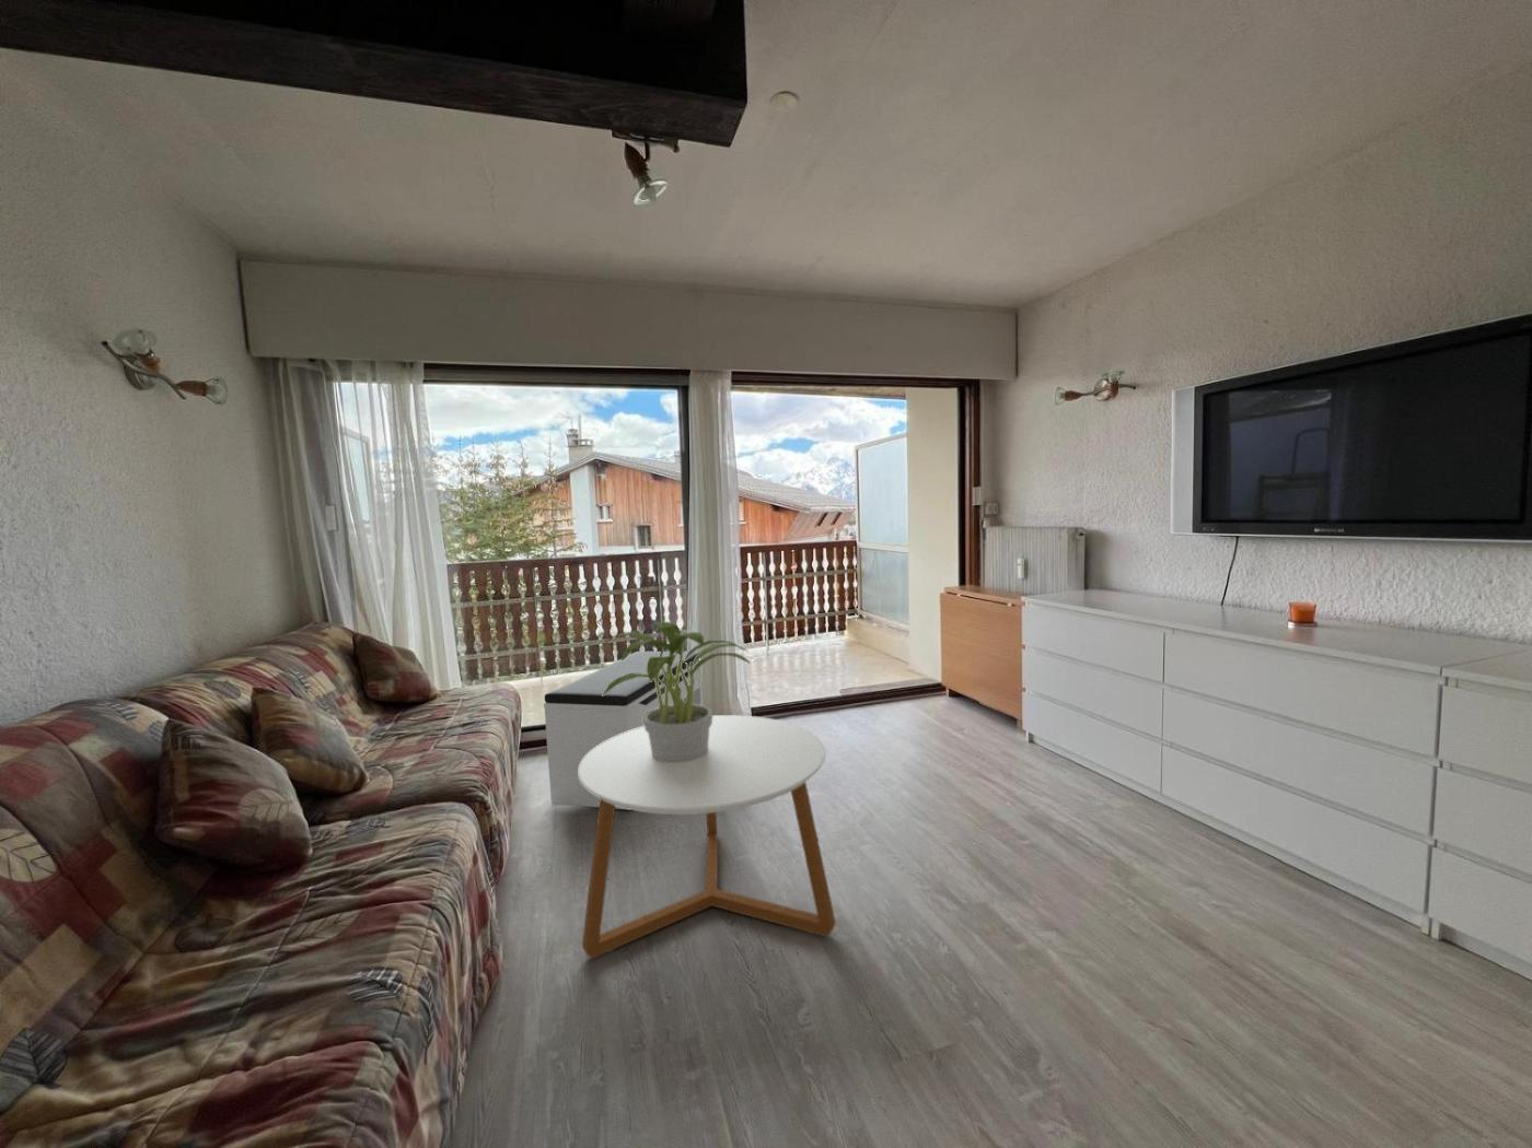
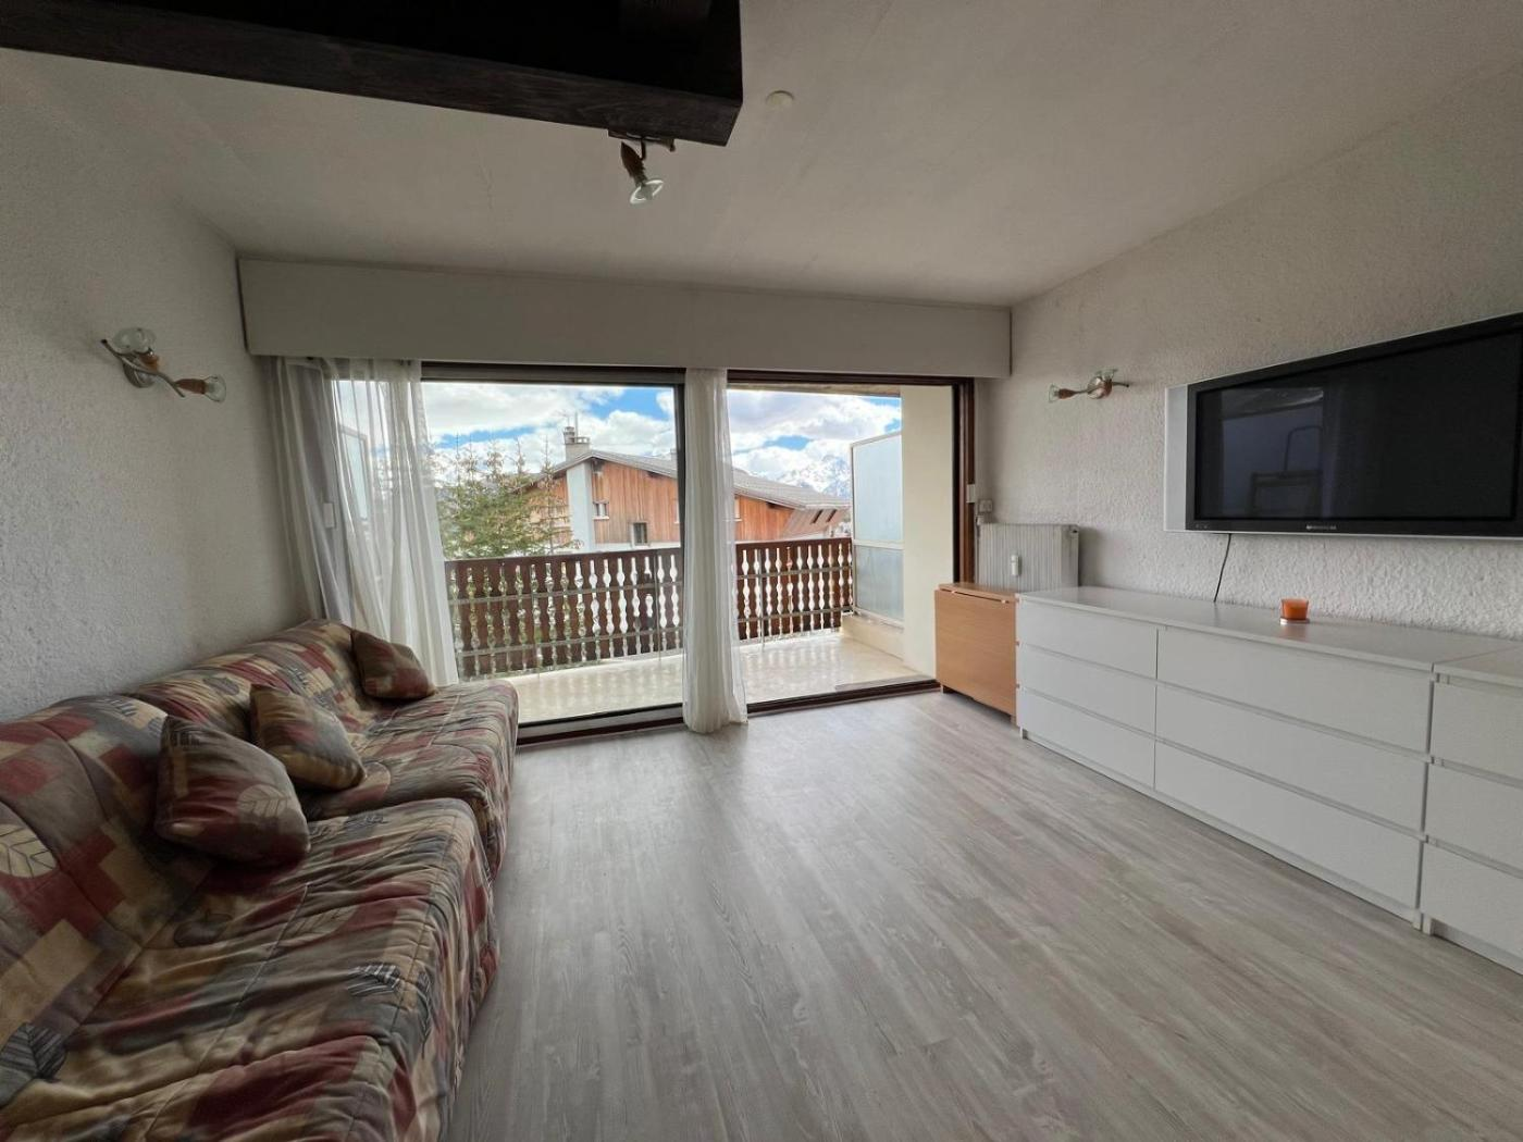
- potted plant [602,621,752,762]
- coffee table [579,714,836,959]
- bench [543,650,703,812]
